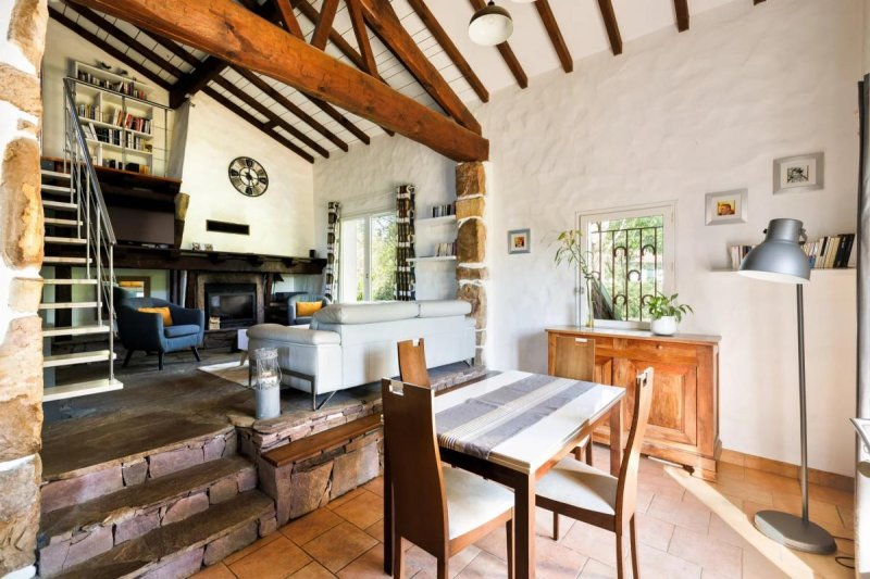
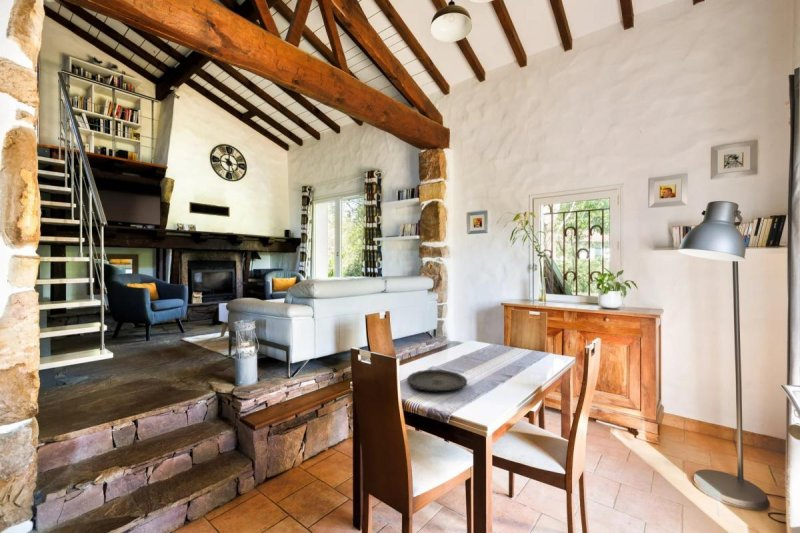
+ plate [406,369,468,392]
